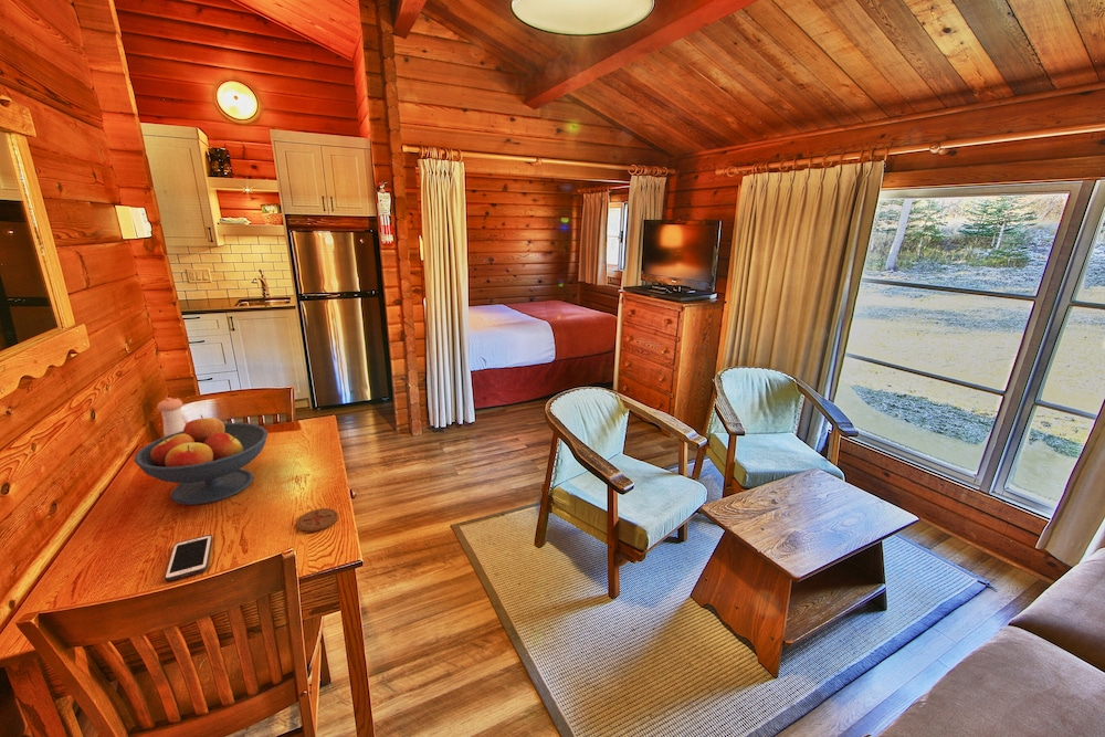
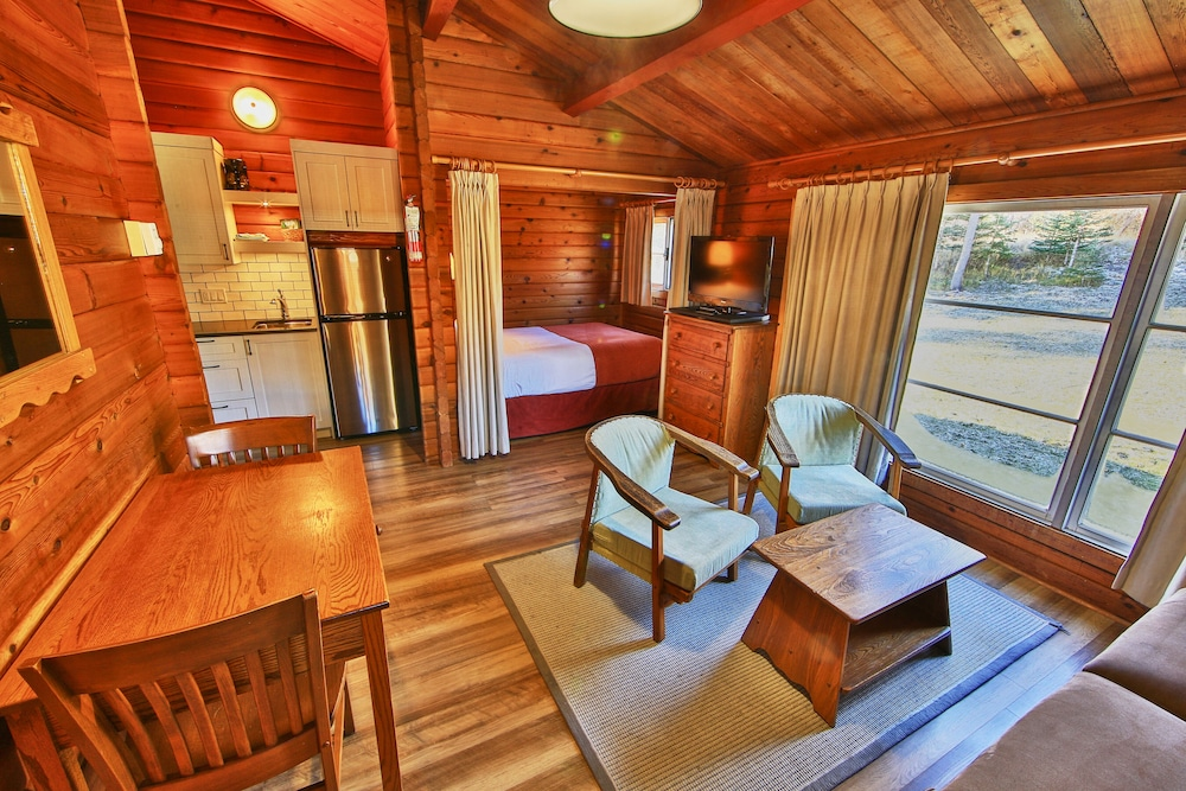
- fruit bowl [133,413,269,506]
- pepper shaker [156,397,187,438]
- coaster [295,507,338,533]
- cell phone [164,534,213,582]
